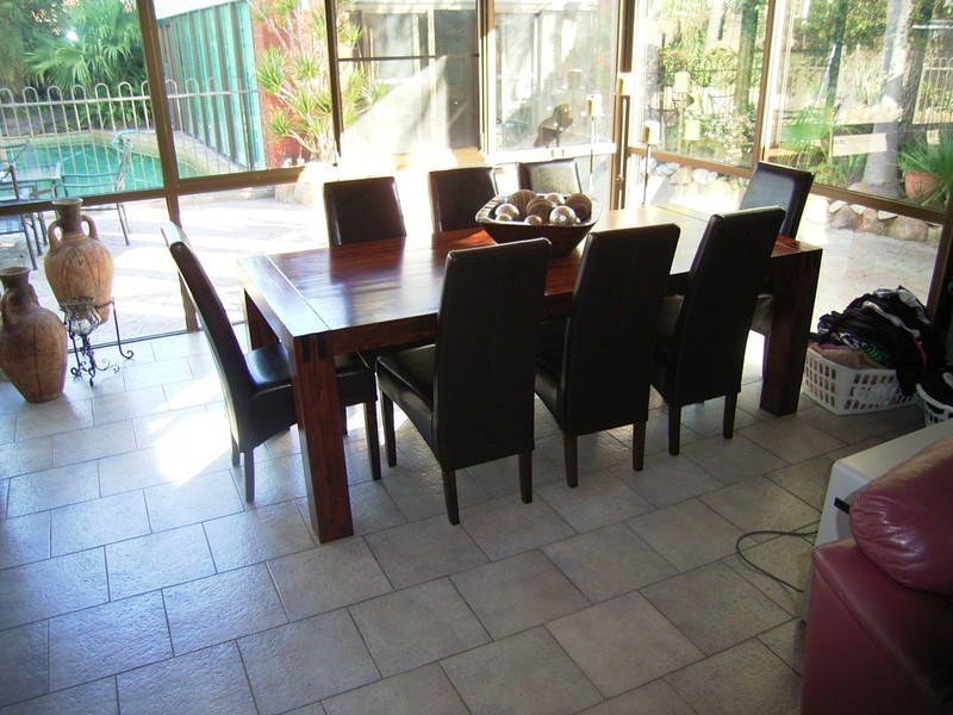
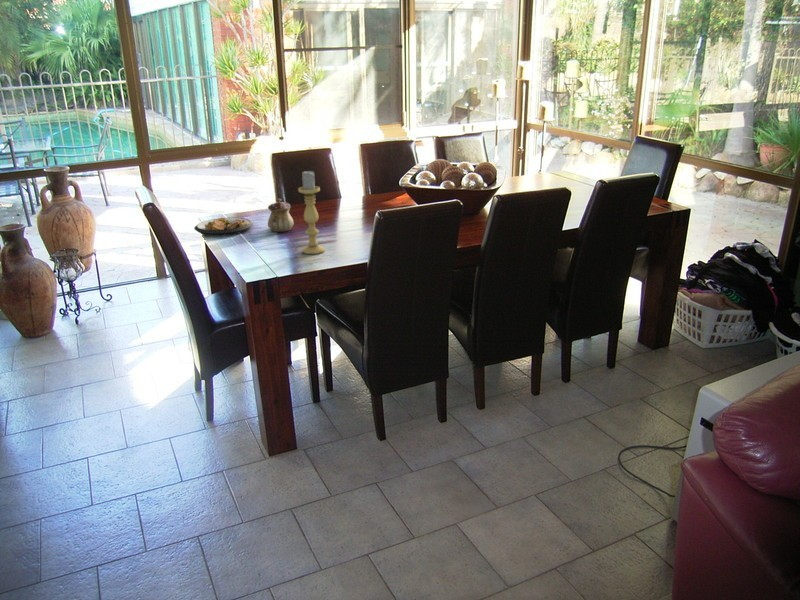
+ teapot [267,197,295,233]
+ plate [193,217,254,237]
+ candle holder [297,170,325,255]
